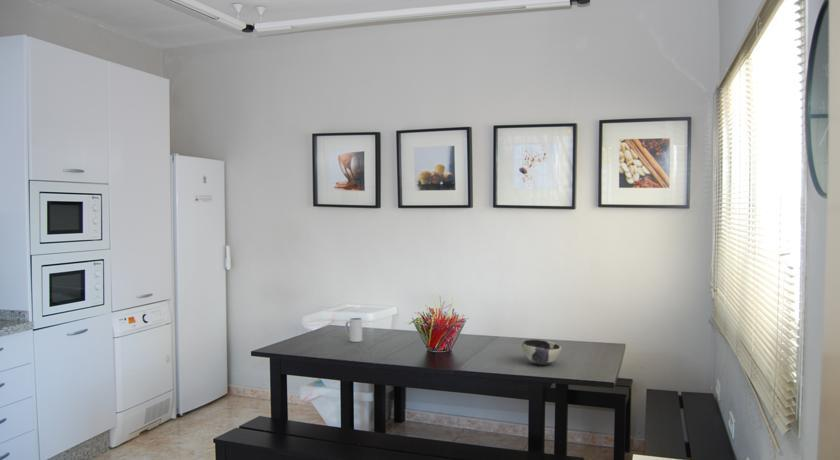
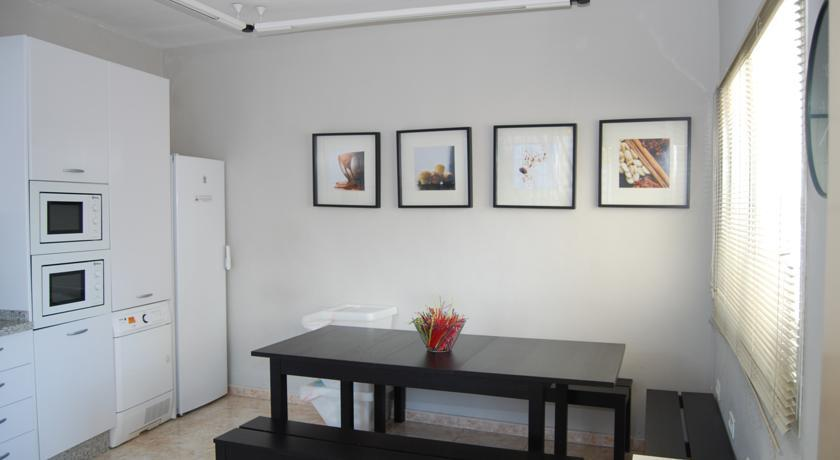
- mug [344,317,363,343]
- bowl [521,338,562,366]
